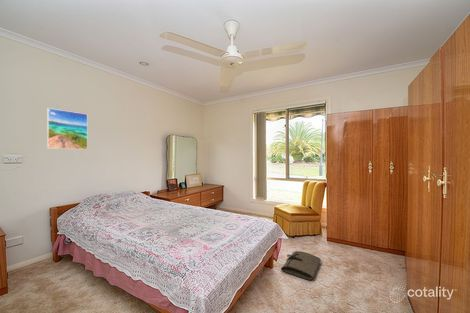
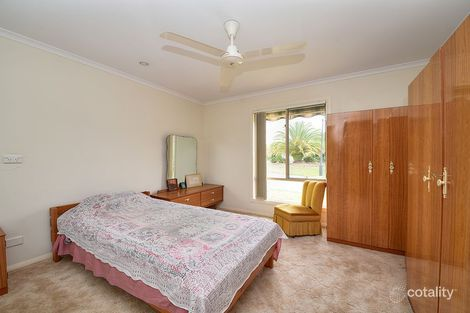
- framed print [46,107,89,150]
- tool roll [280,250,322,282]
